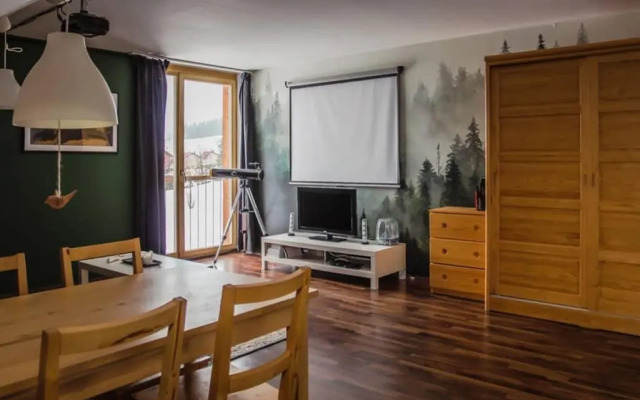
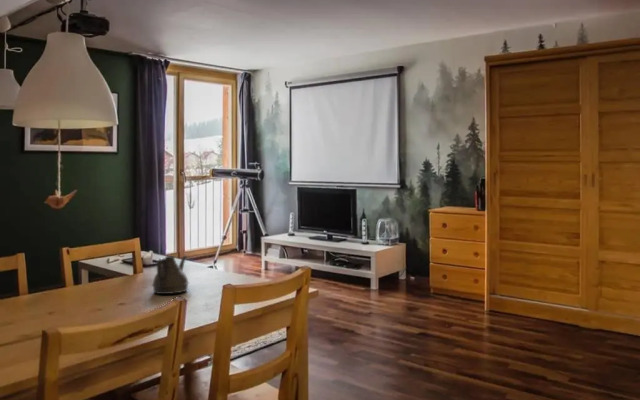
+ teapot [151,254,190,295]
